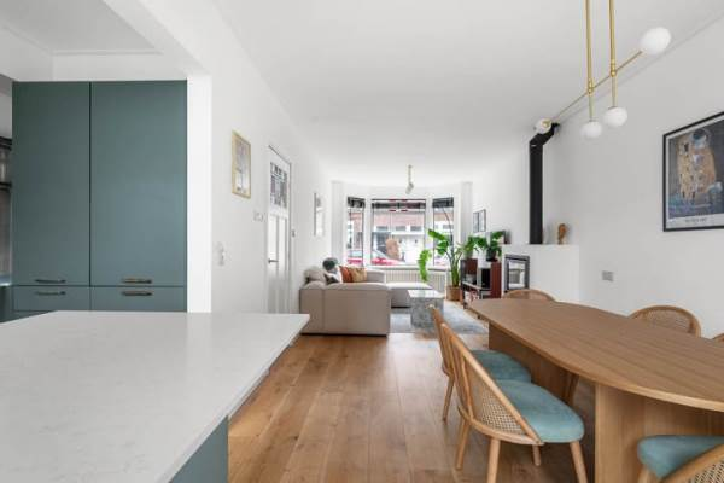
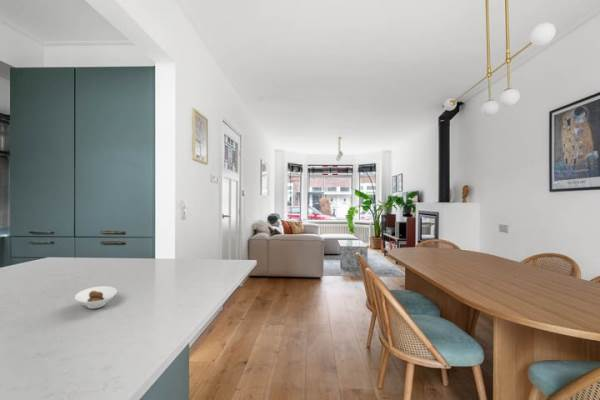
+ saucer [74,285,118,309]
